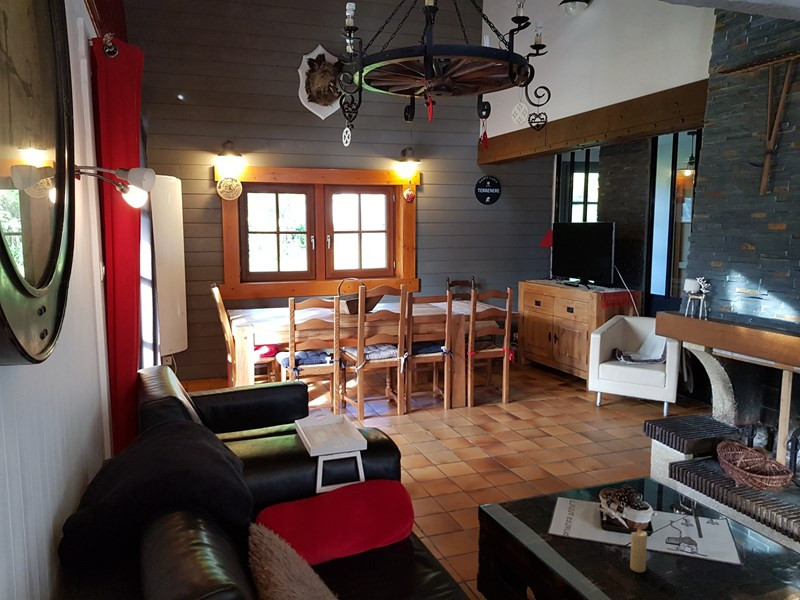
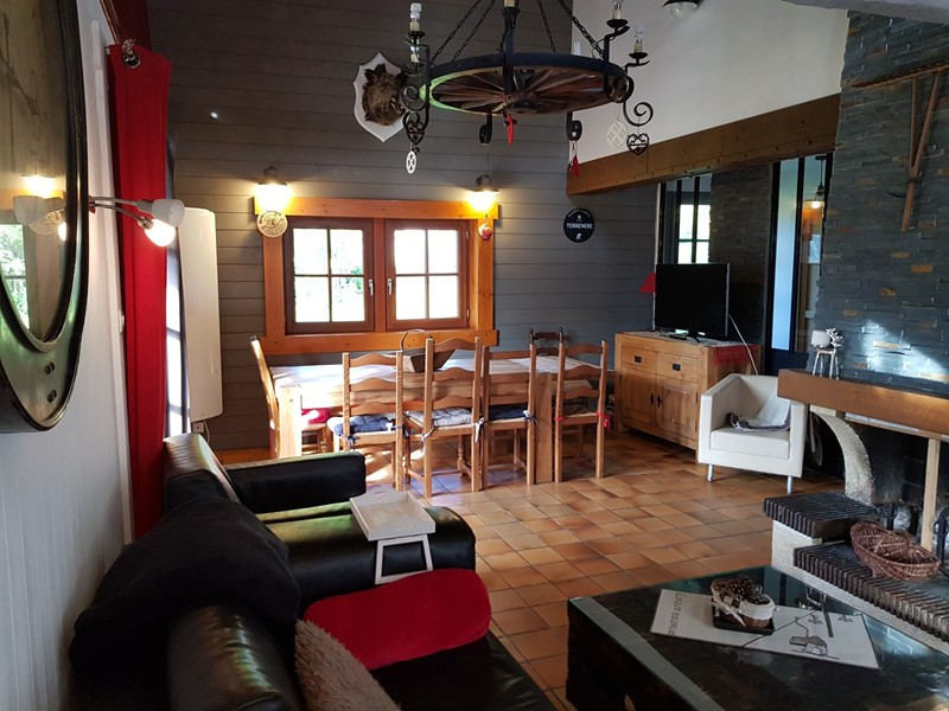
- candle [629,524,648,573]
